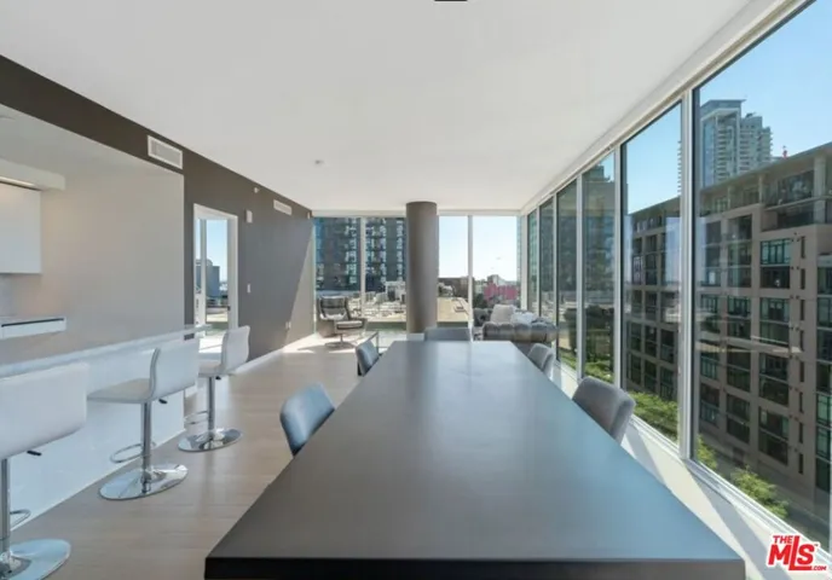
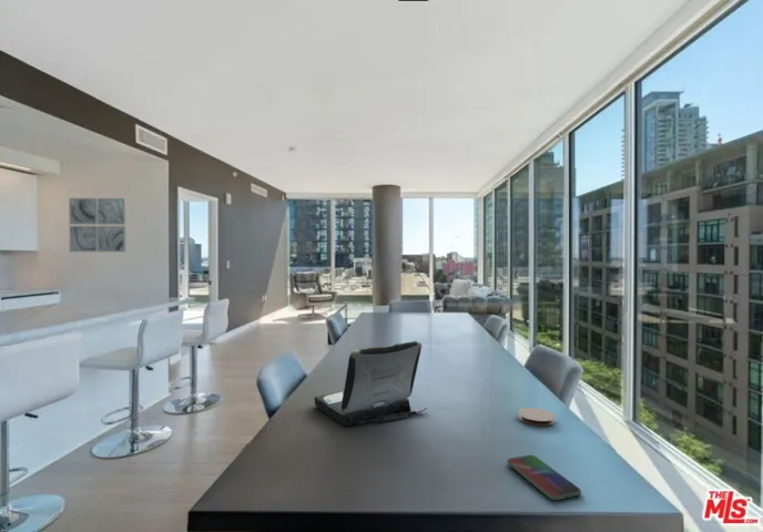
+ smartphone [507,454,582,501]
+ laptop [314,340,428,427]
+ coaster [517,407,556,427]
+ wall art [68,197,128,253]
